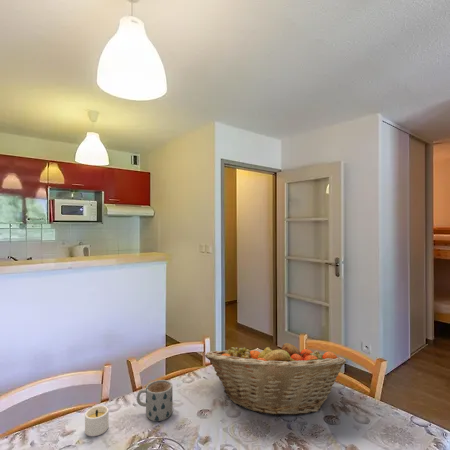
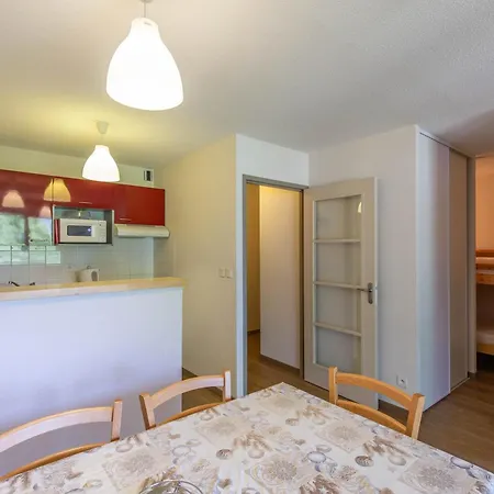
- mug [136,379,174,422]
- candle [84,405,110,437]
- fruit basket [204,339,347,417]
